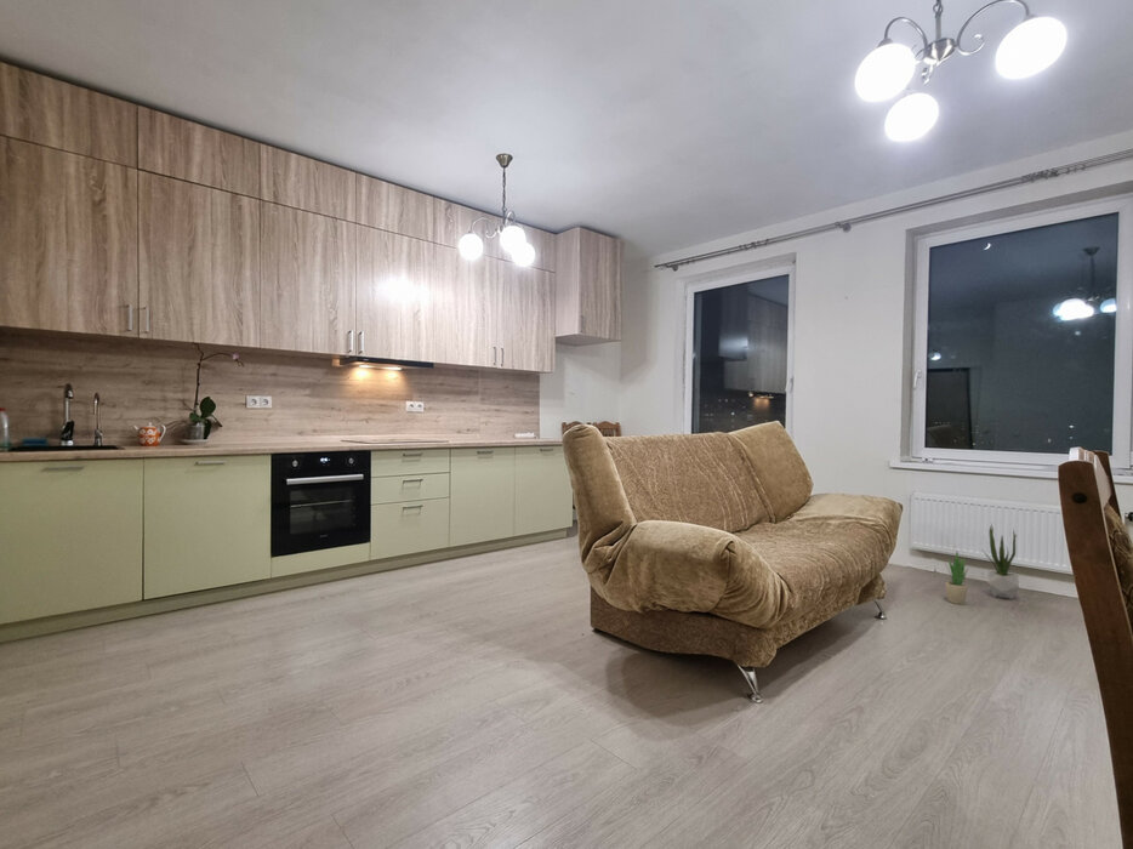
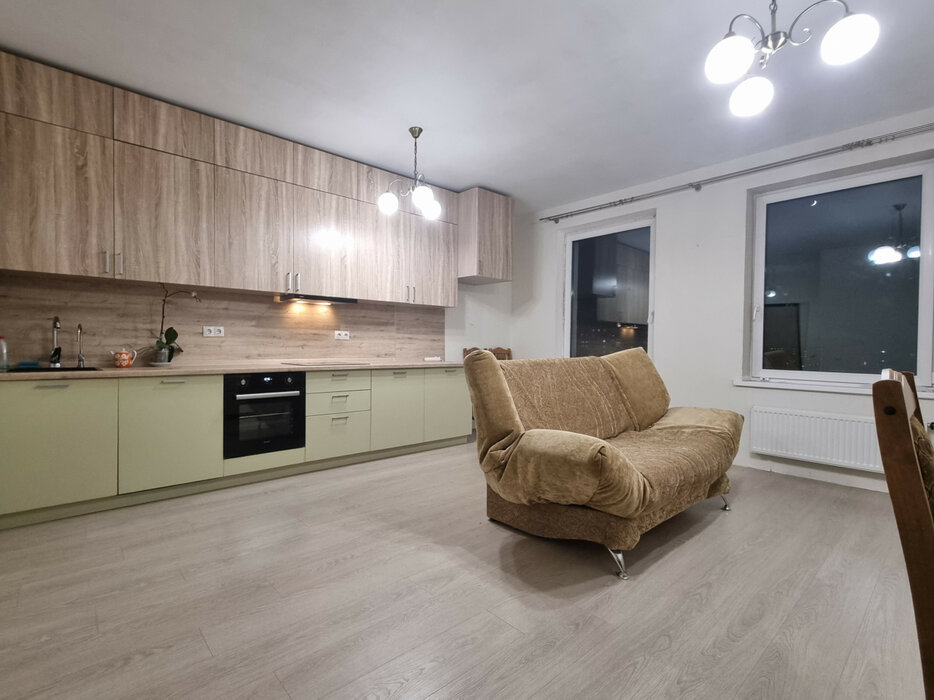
- potted plant [944,551,969,605]
- potted plant [983,523,1020,600]
